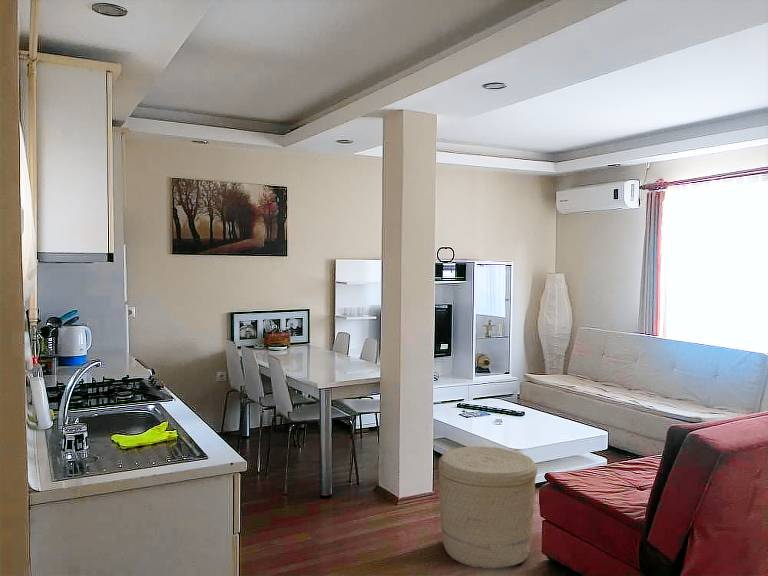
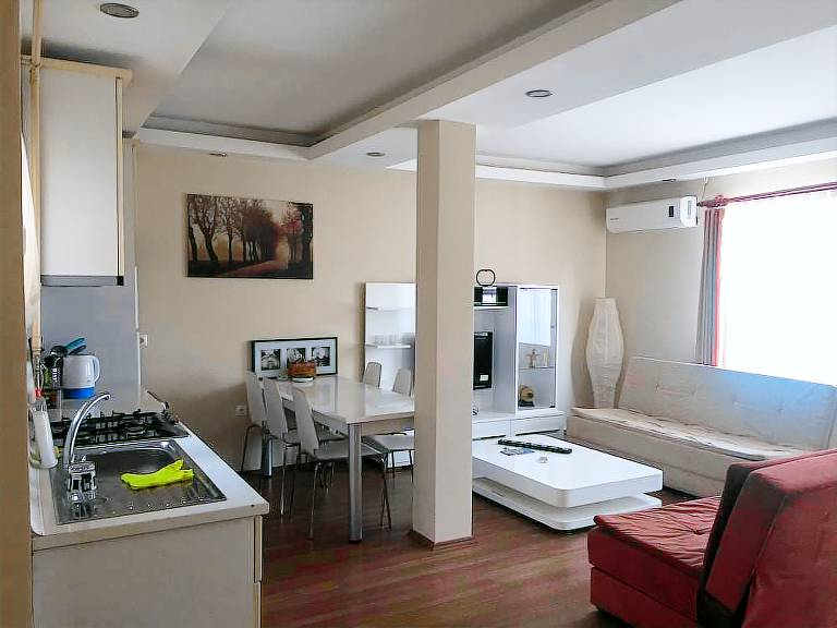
- basket [437,445,538,570]
